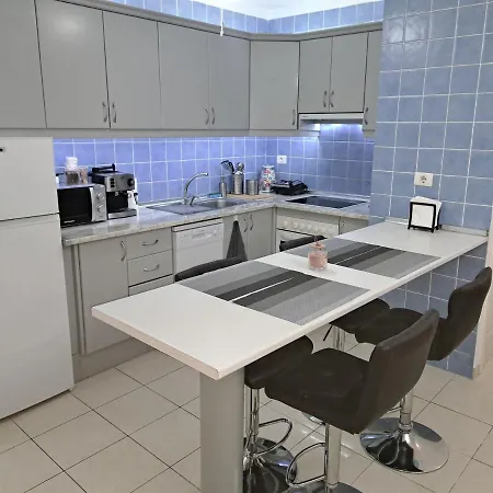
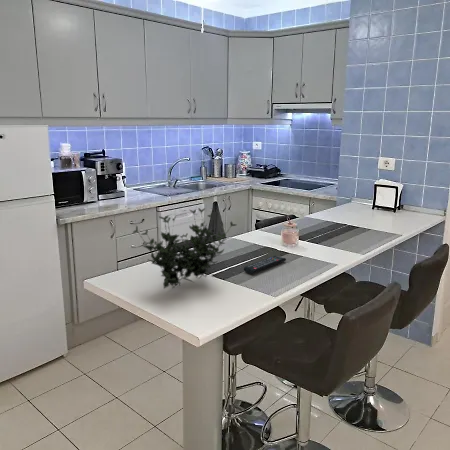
+ remote control [243,255,287,275]
+ plant [131,208,237,289]
